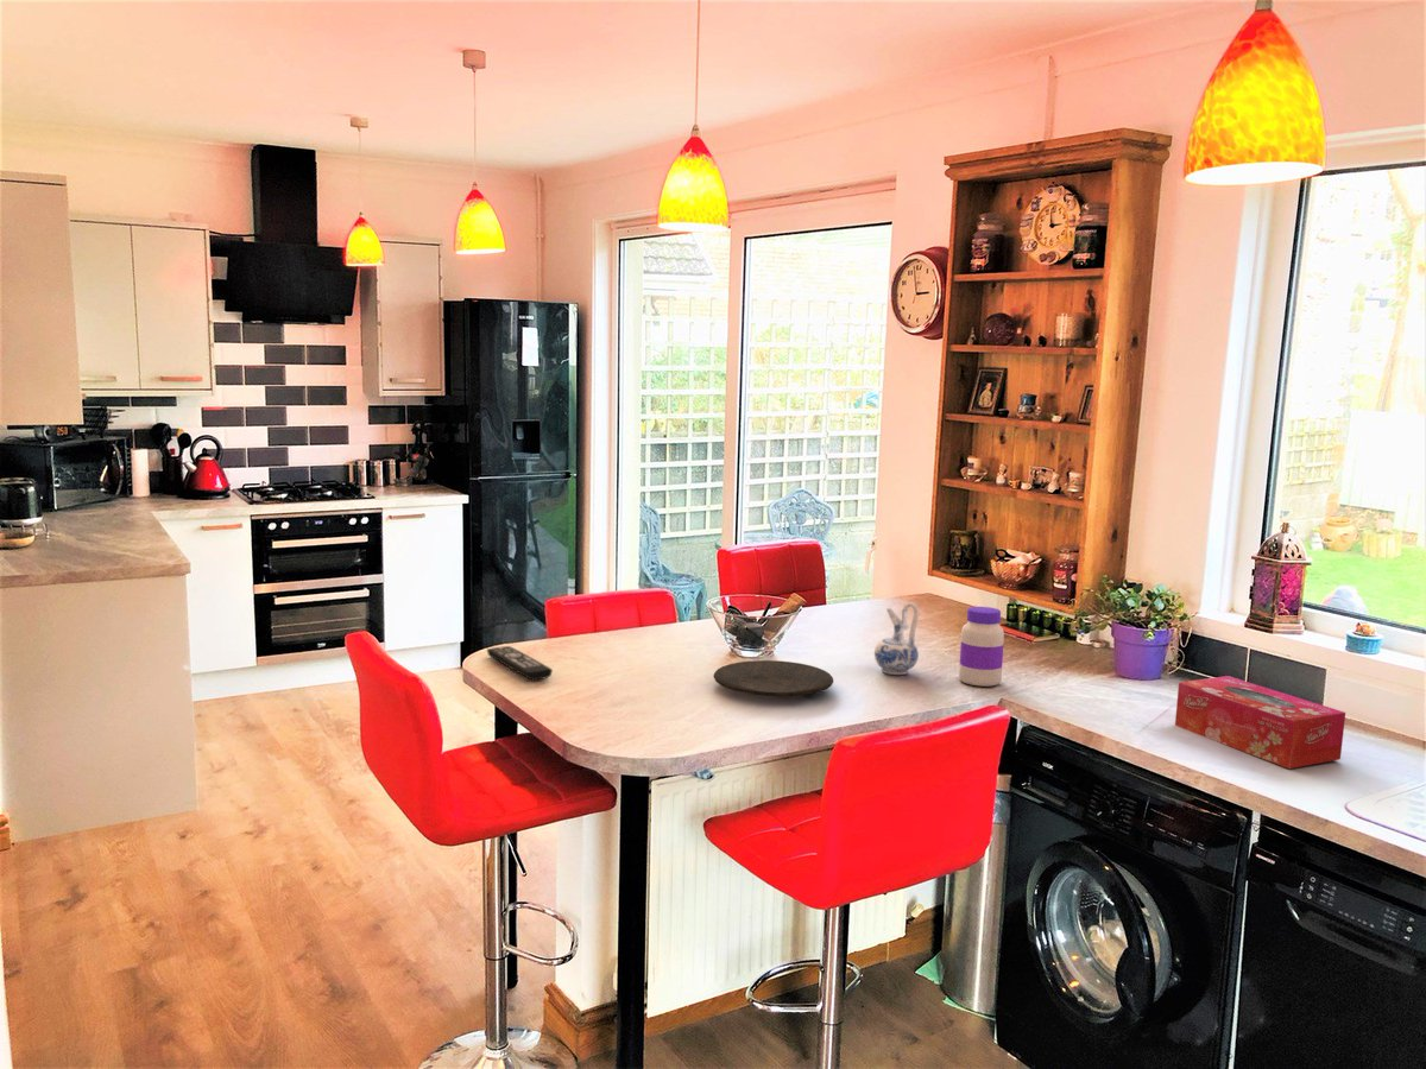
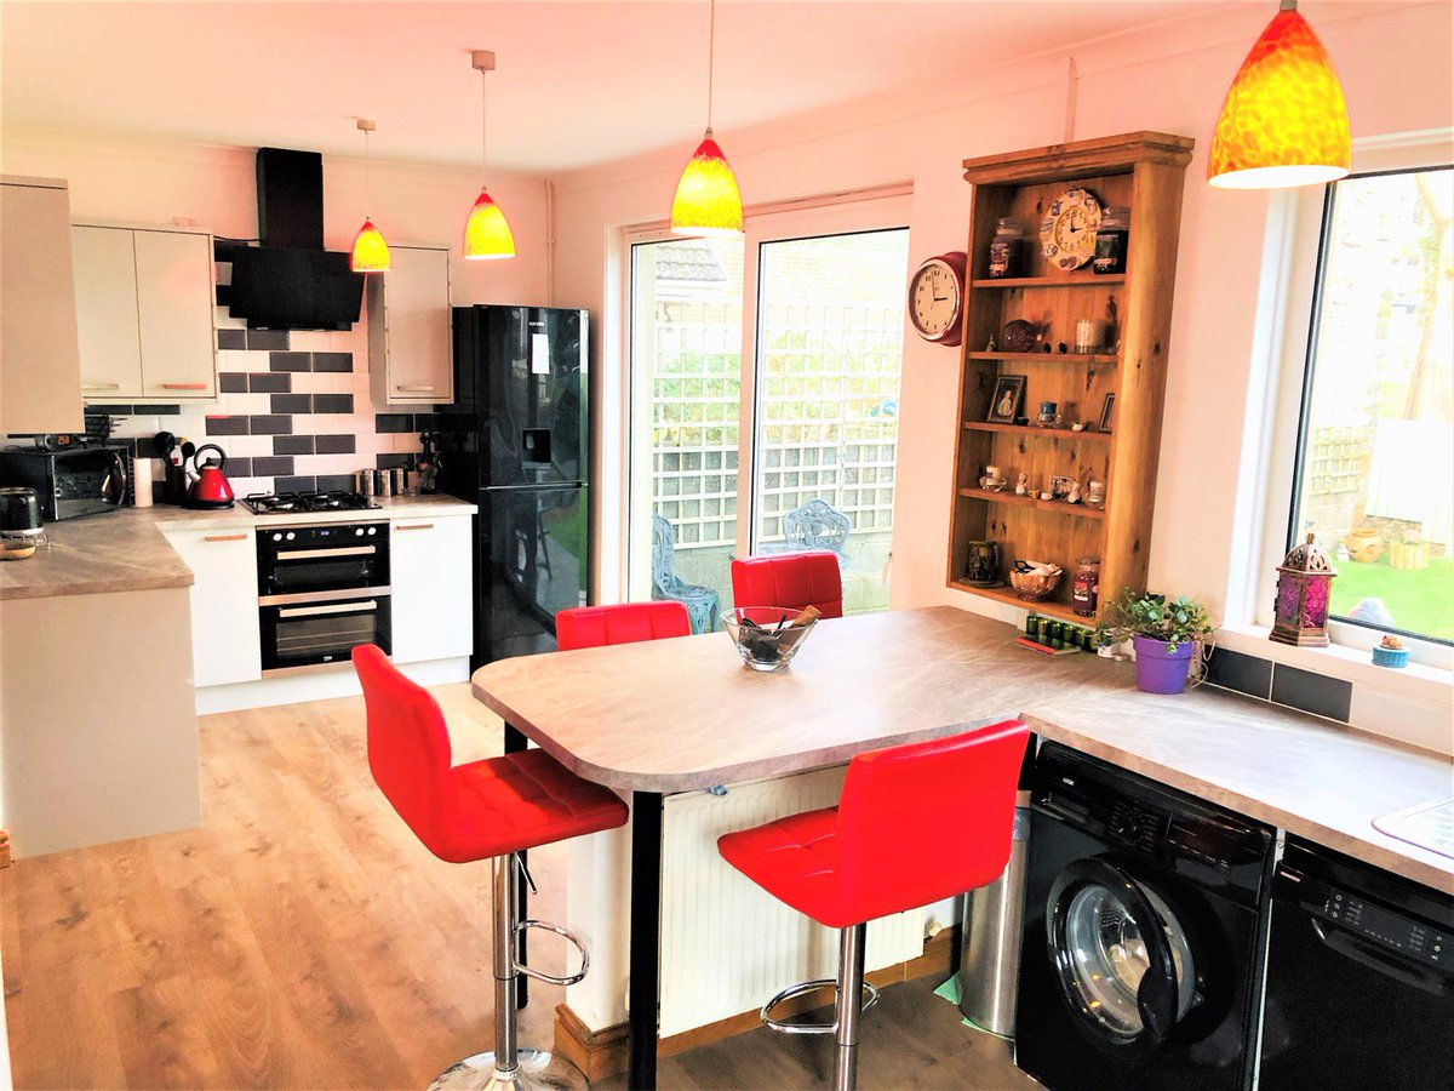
- jar [958,606,1005,688]
- ceramic pitcher [873,601,920,676]
- tissue box [1174,675,1346,770]
- remote control [486,645,554,681]
- plate [712,659,834,697]
